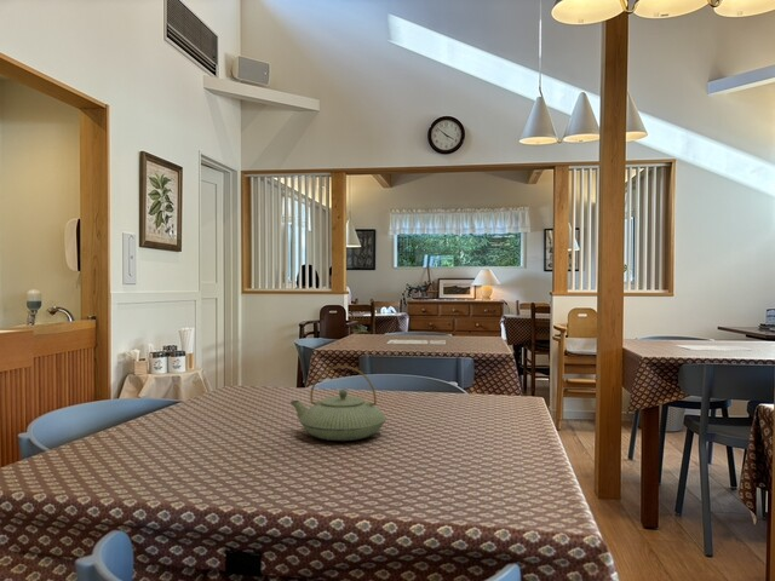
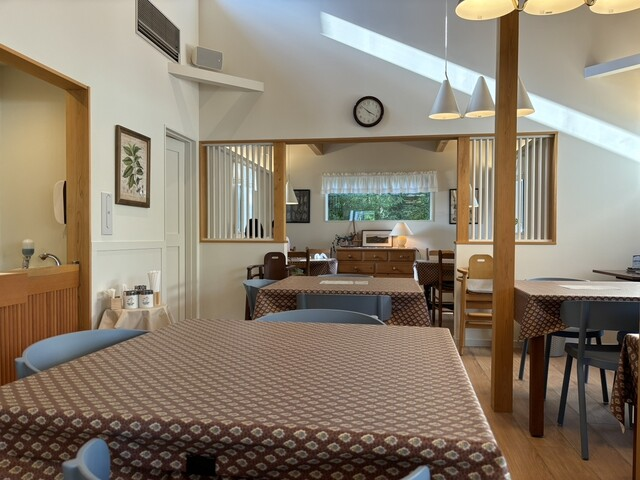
- teapot [288,364,388,442]
